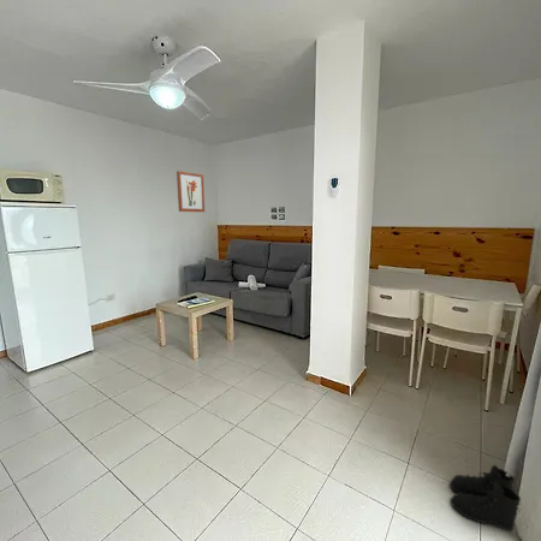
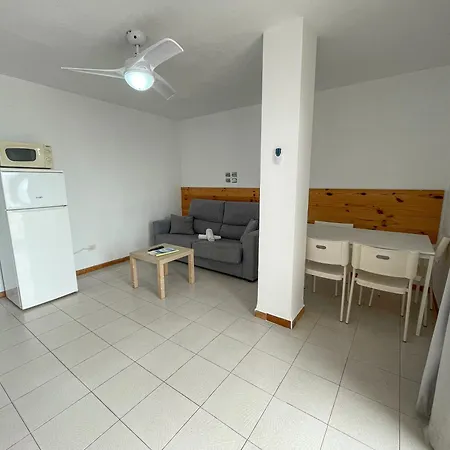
- wall art [176,170,206,213]
- boots [448,464,522,533]
